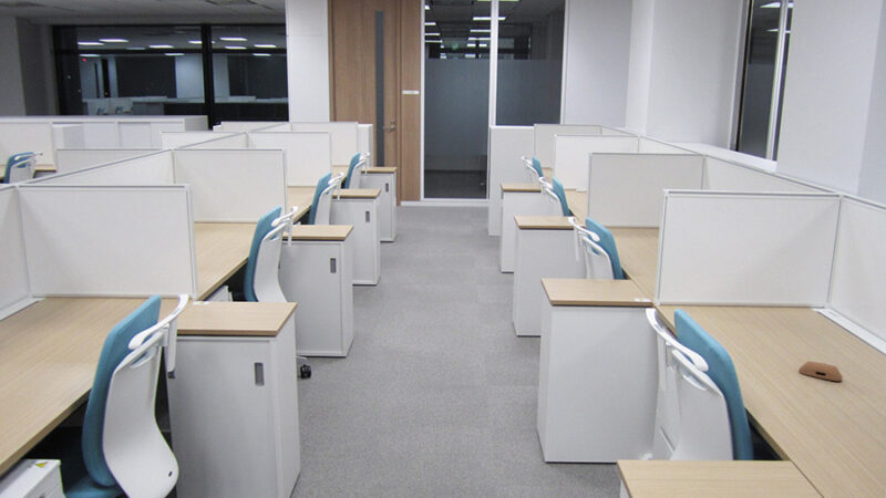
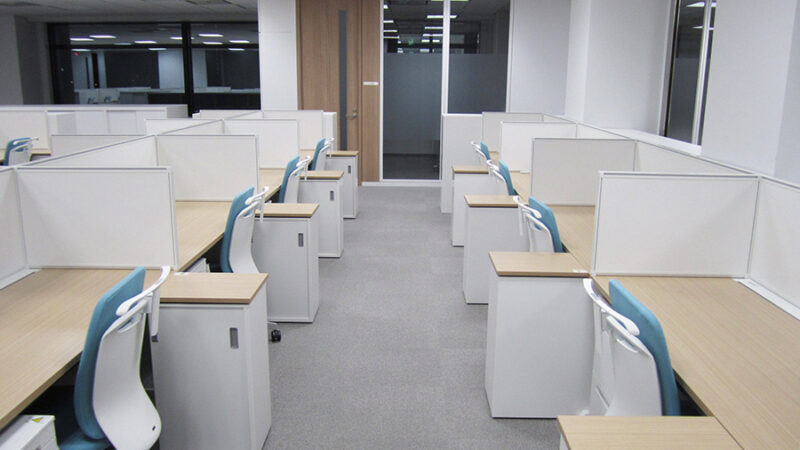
- computer mouse [799,360,844,382]
